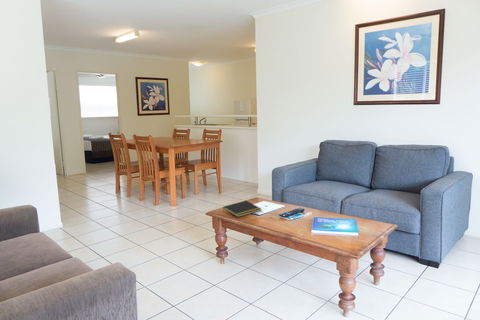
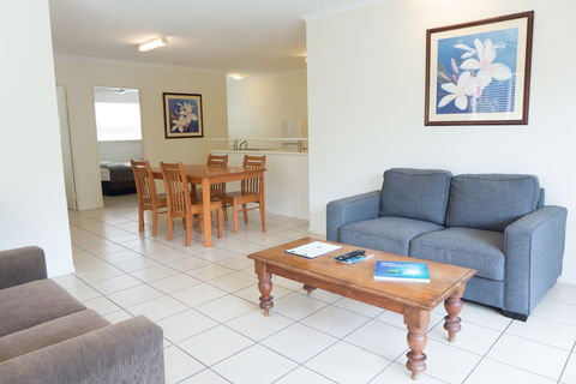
- notepad [222,200,262,218]
